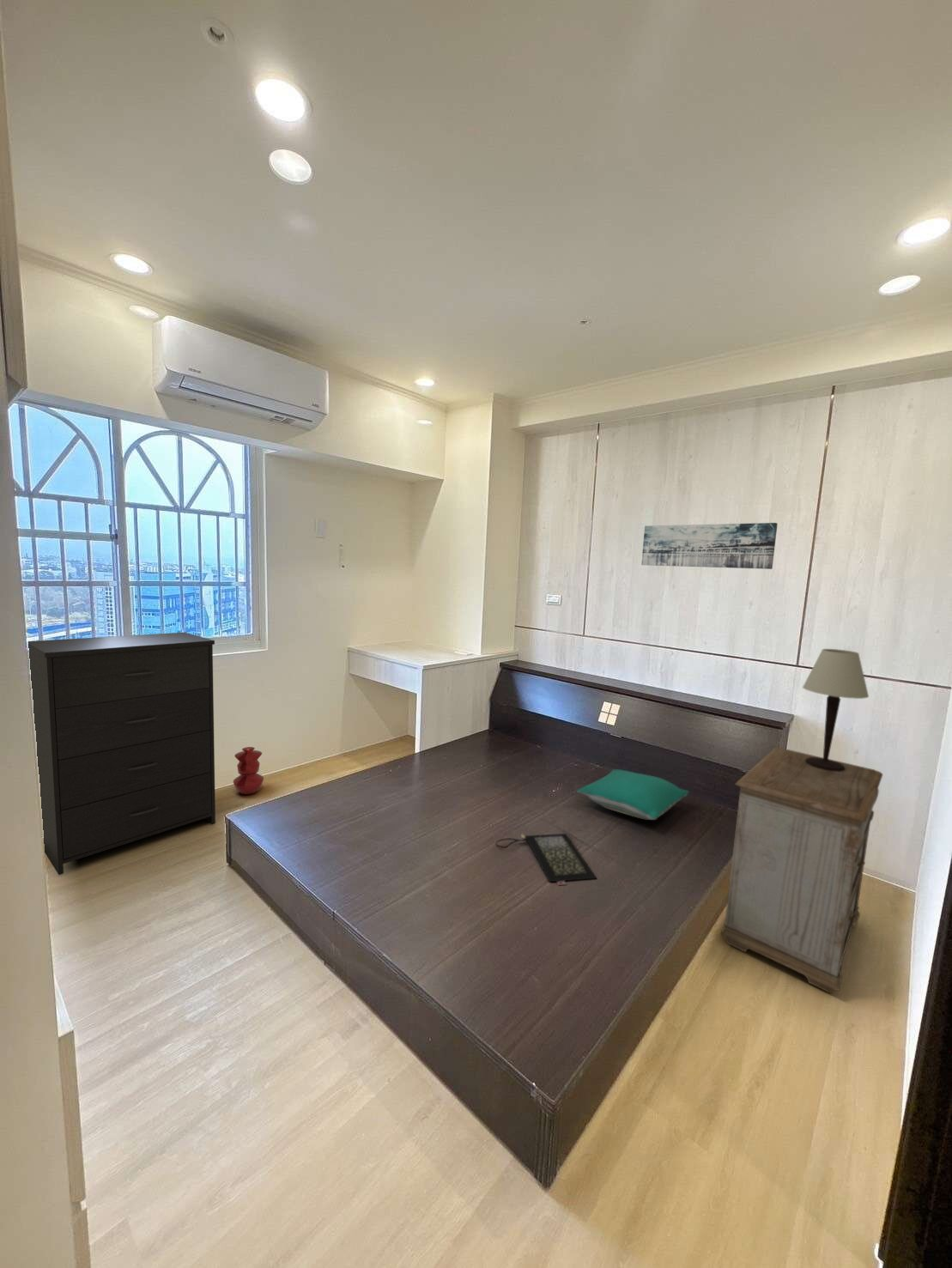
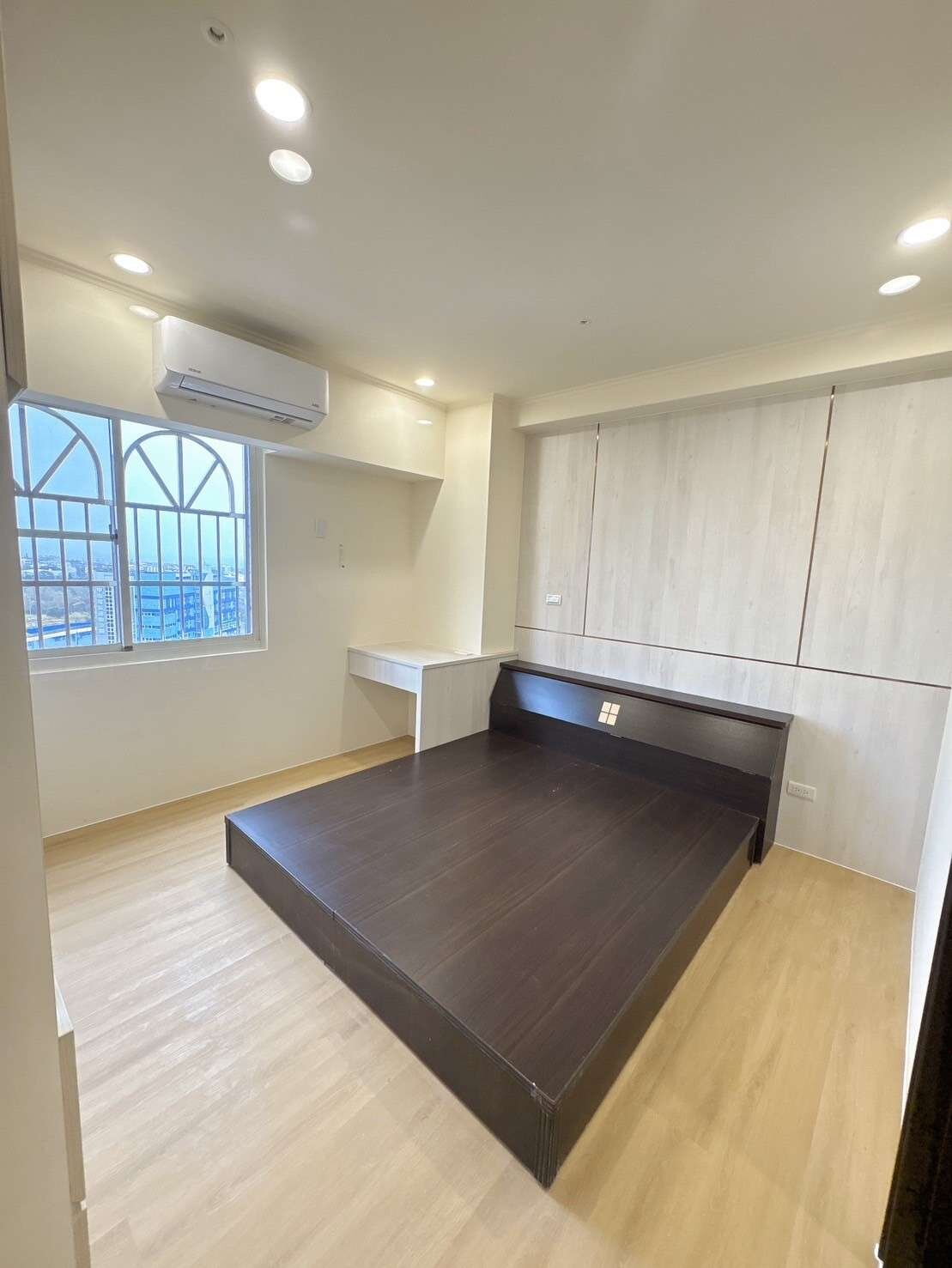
- dresser [27,632,216,876]
- table lamp [802,648,870,772]
- pillow [576,768,690,821]
- vase [233,746,264,795]
- clutch bag [494,833,597,886]
- wall art [640,522,779,570]
- nightstand [720,747,883,994]
